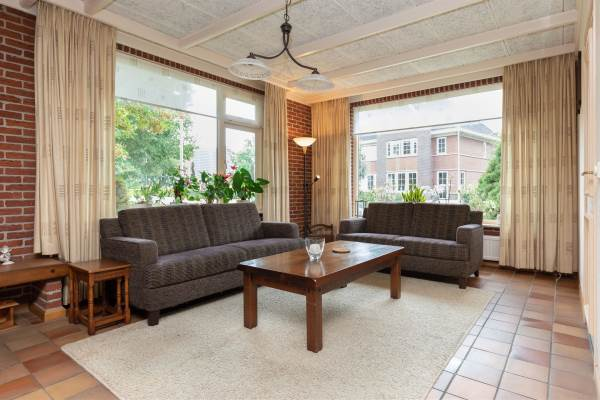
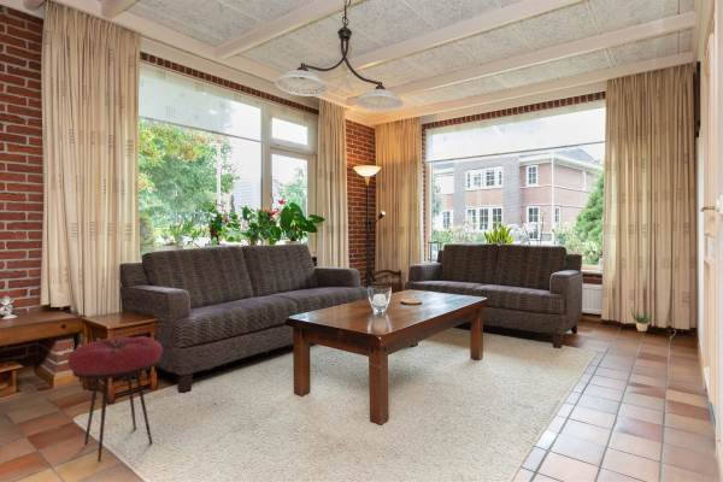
+ stool [66,335,164,463]
+ potted plant [630,307,653,333]
